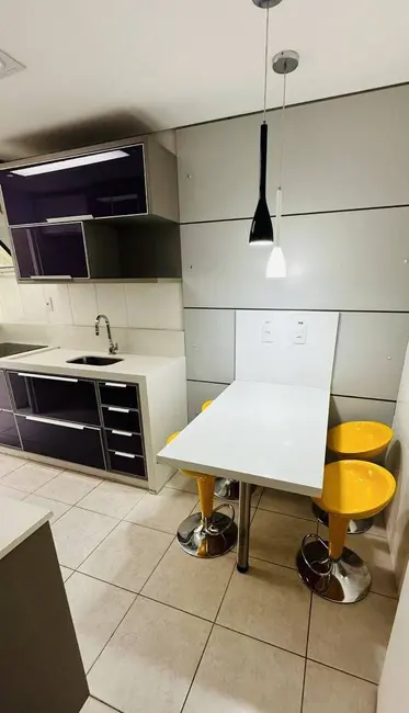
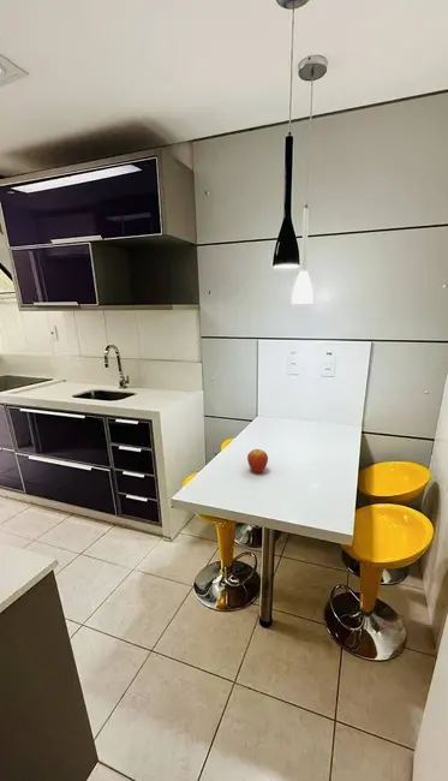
+ fruit [246,448,269,473]
